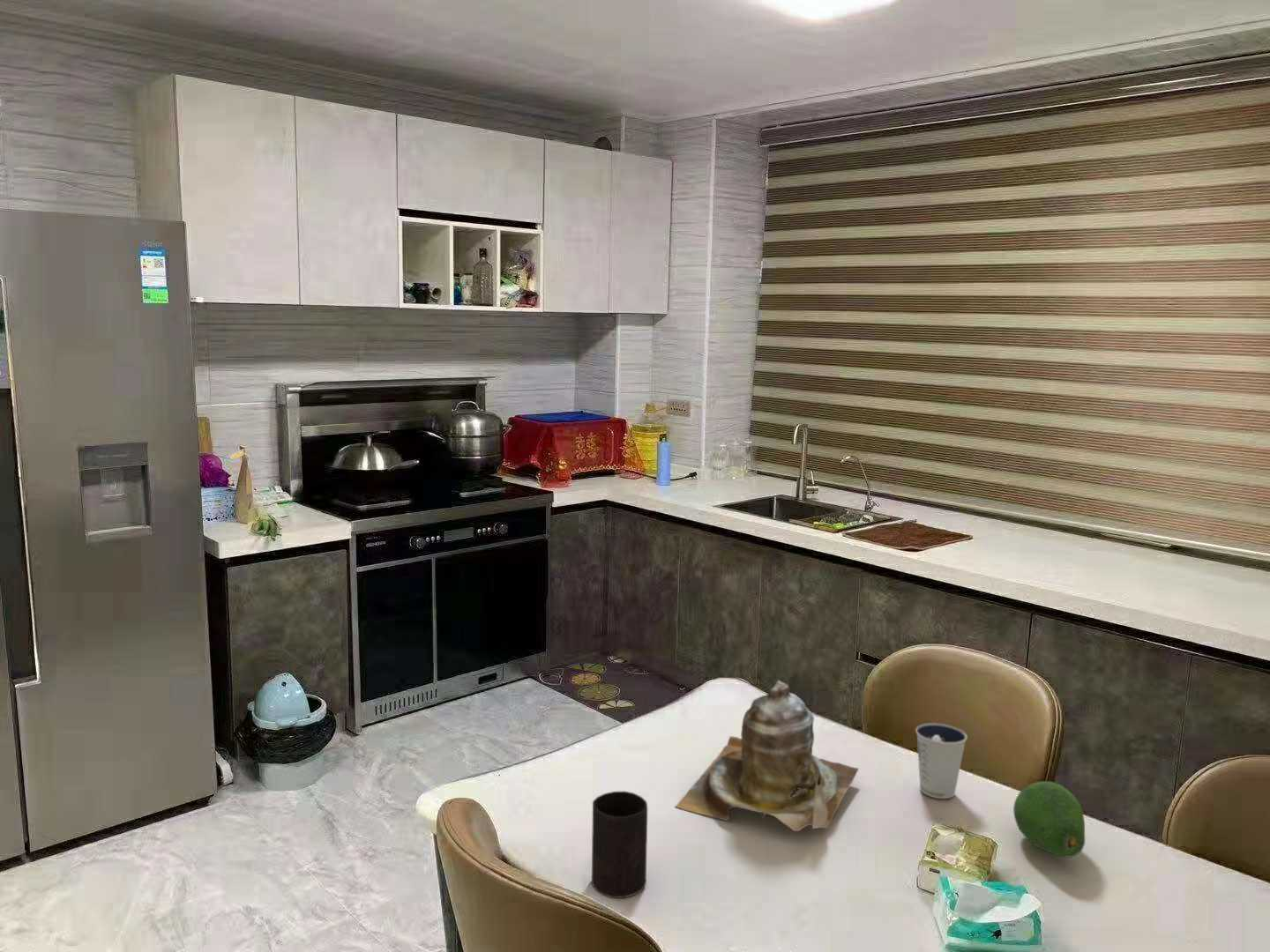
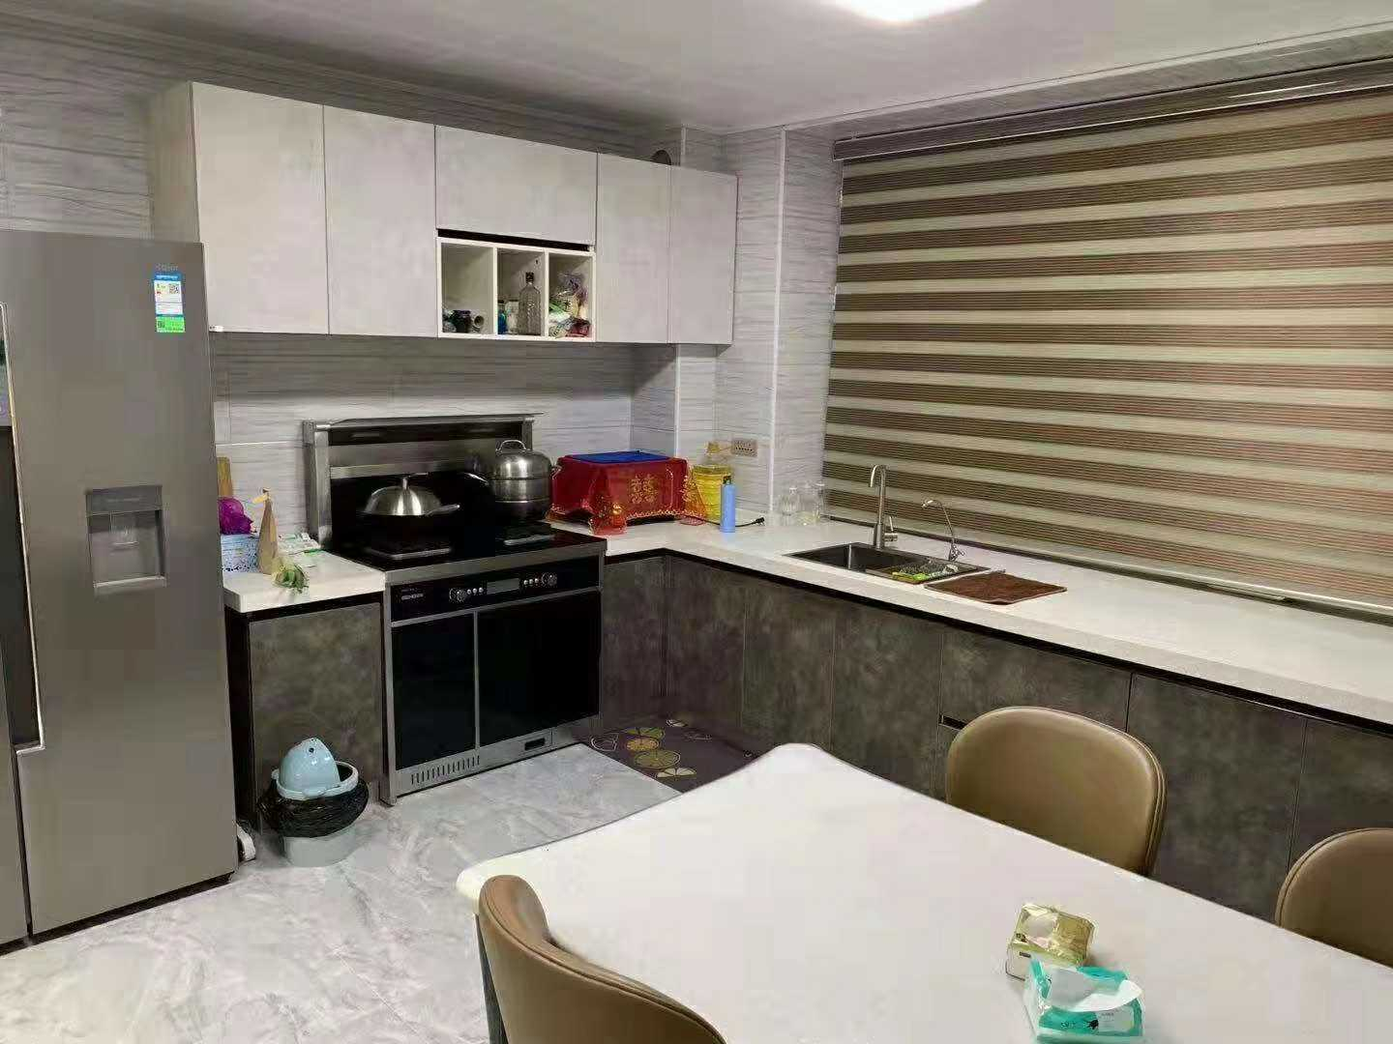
- cup [591,791,648,899]
- dixie cup [915,722,968,800]
- teapot [674,679,860,832]
- fruit [1012,781,1086,858]
